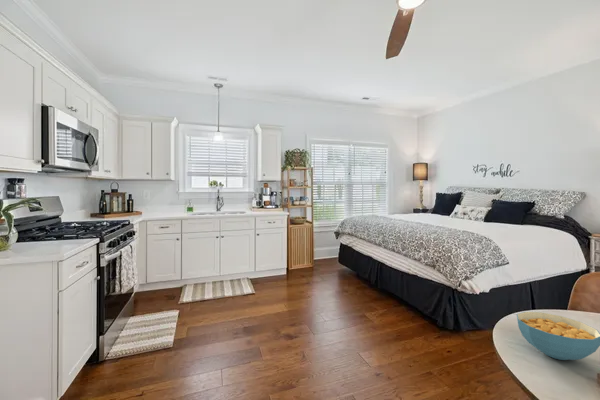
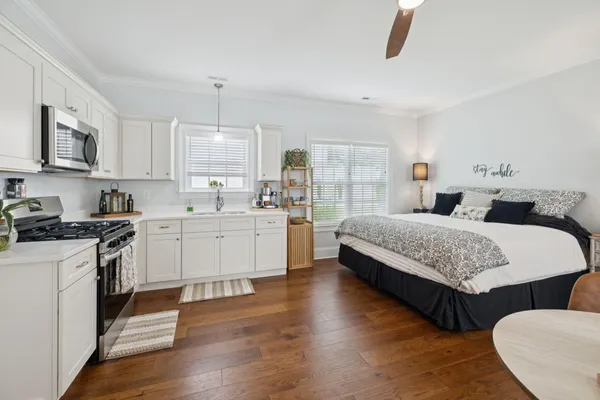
- cereal bowl [516,311,600,361]
